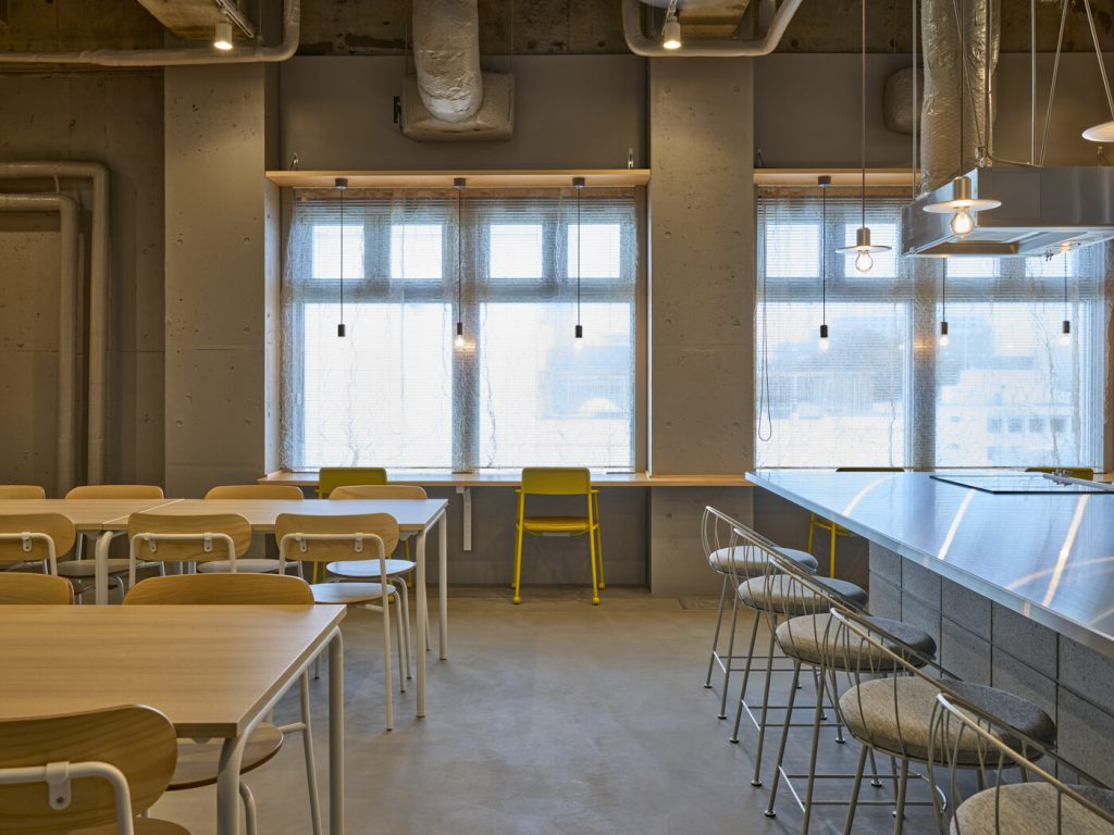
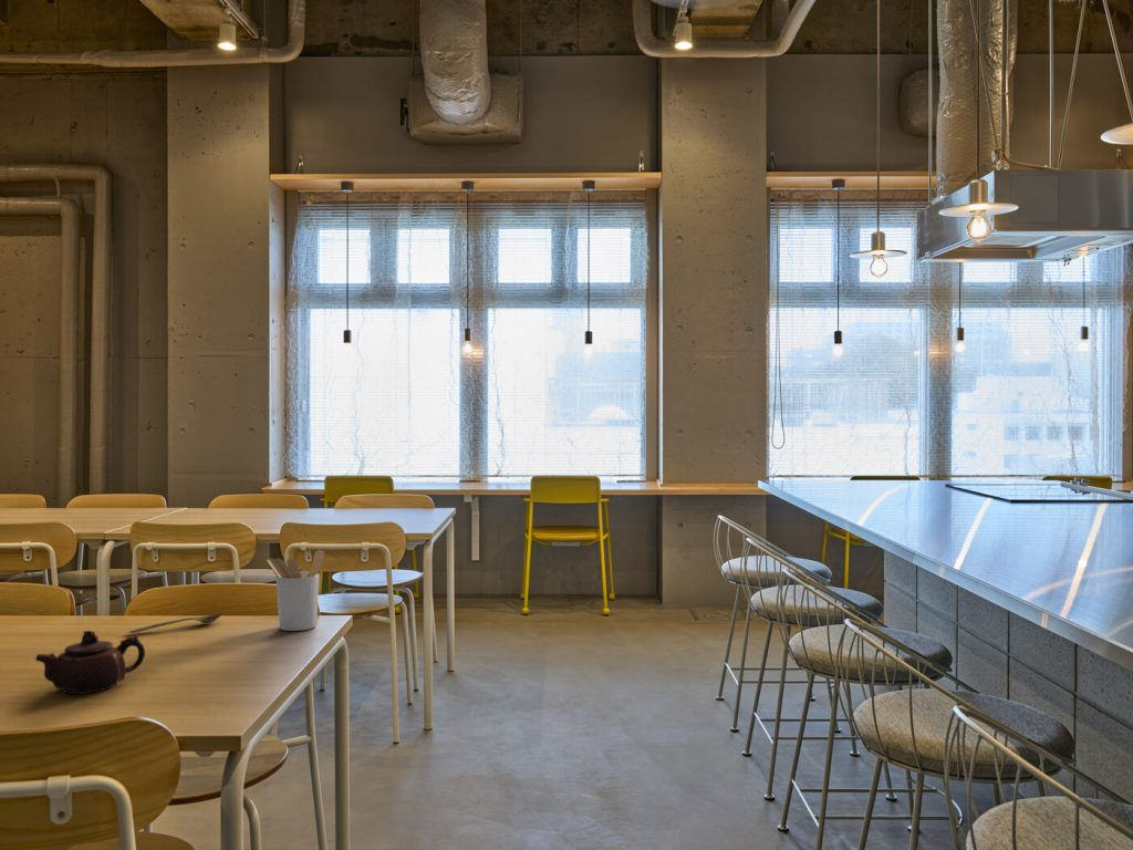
+ teapot [34,630,146,695]
+ spoon [128,612,222,634]
+ utensil holder [266,549,325,632]
